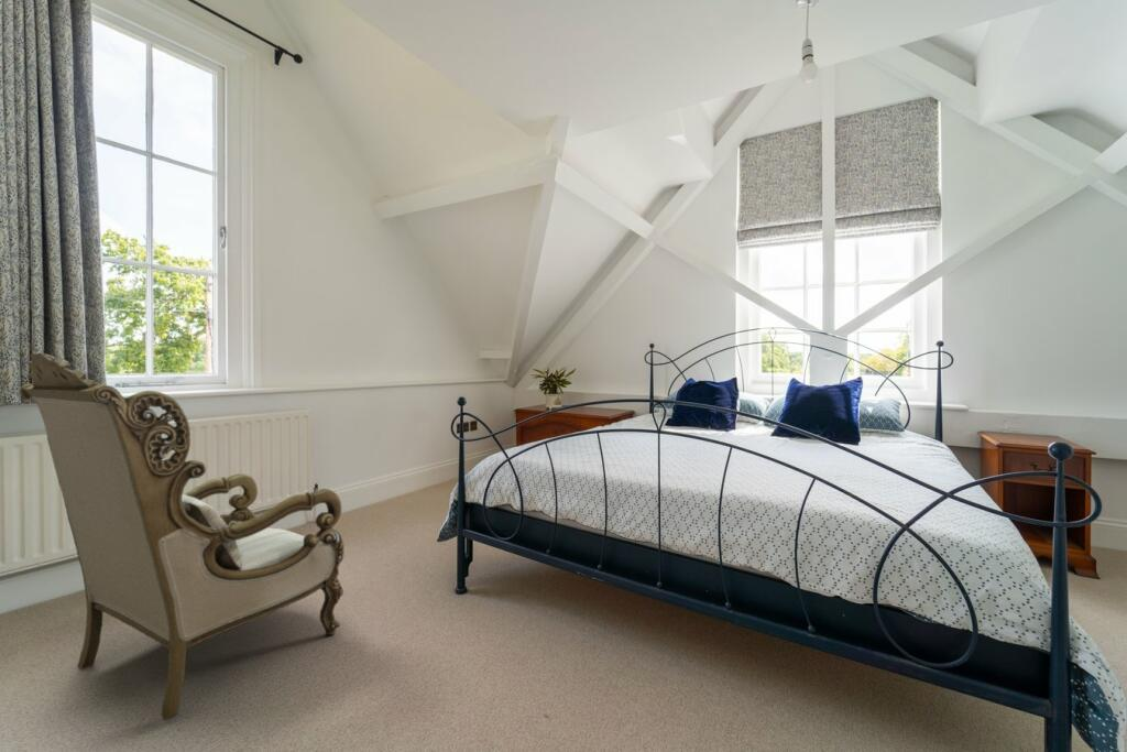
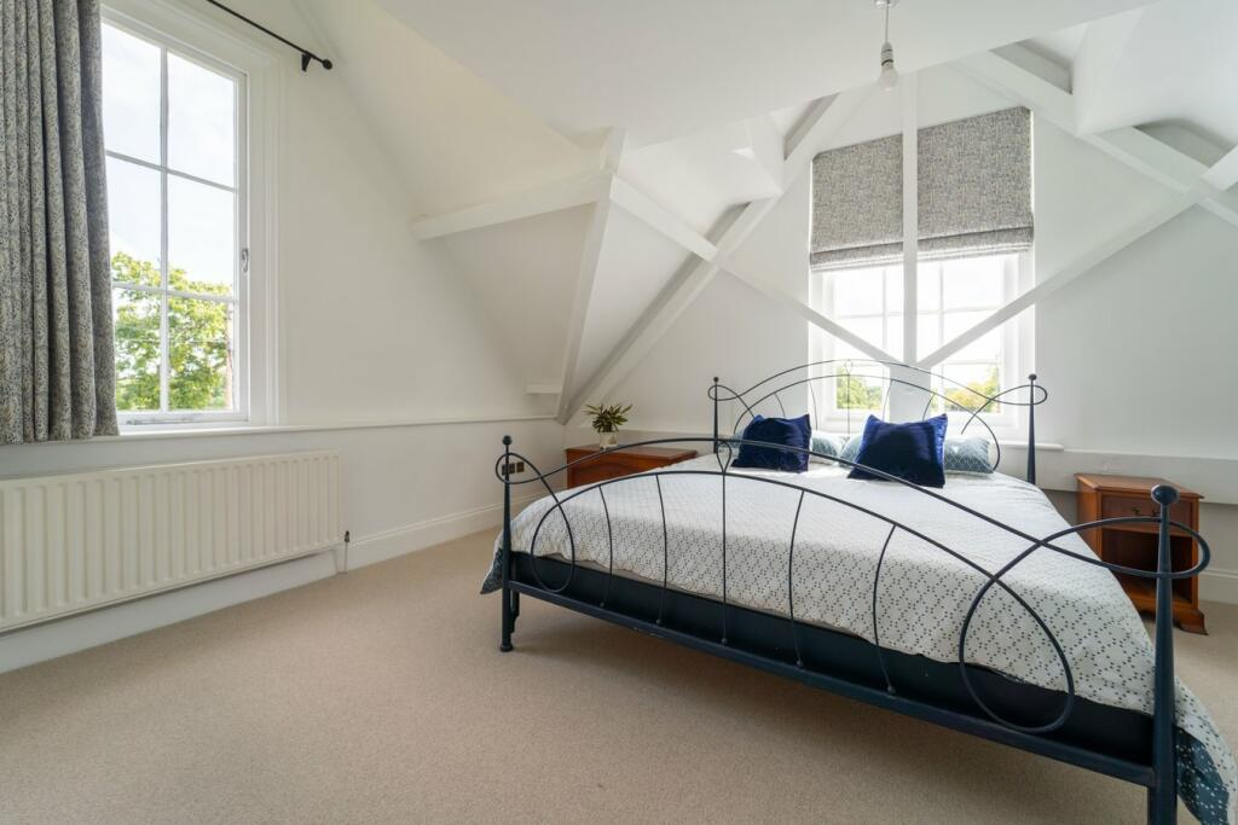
- armchair [18,351,346,722]
